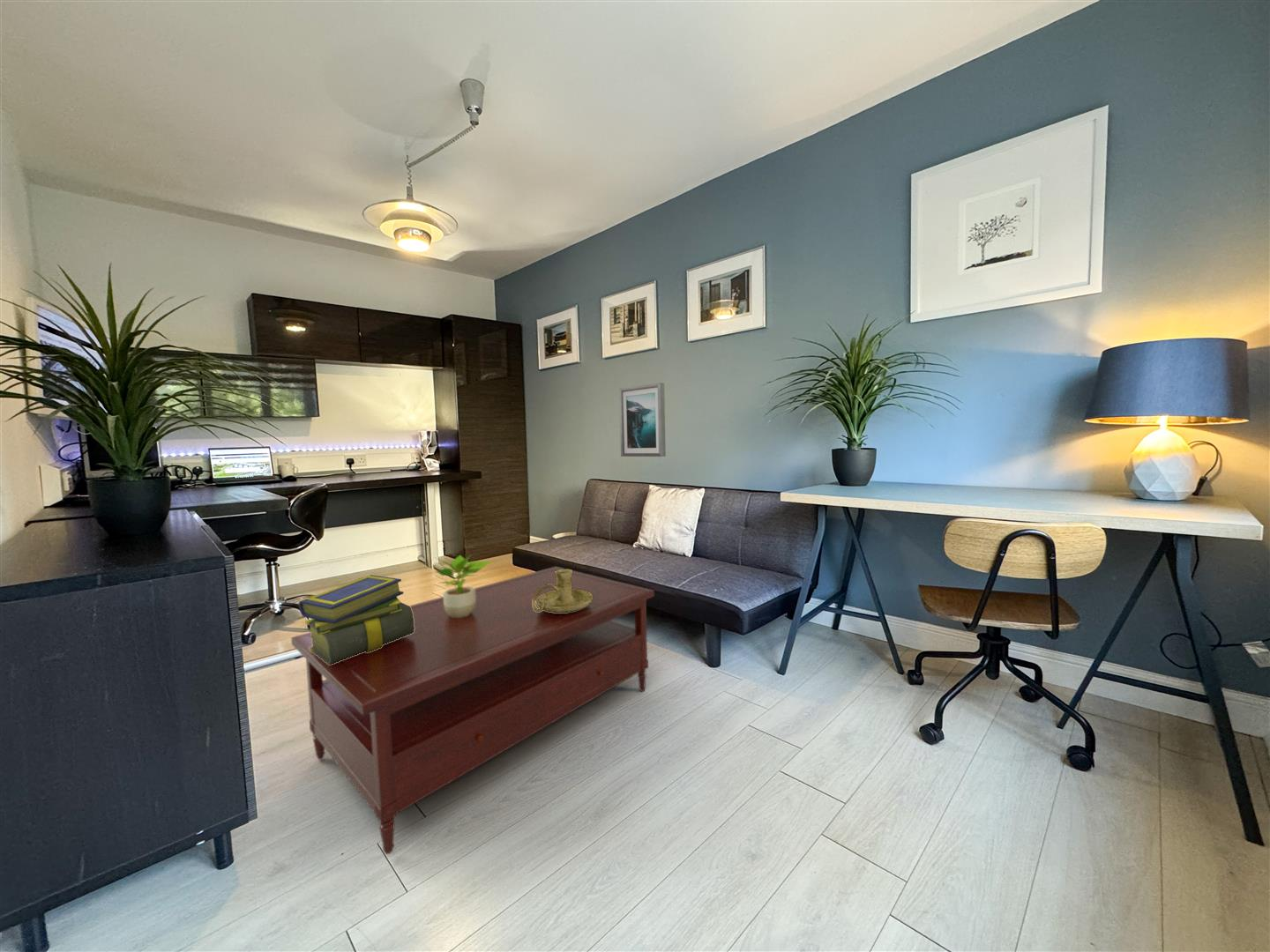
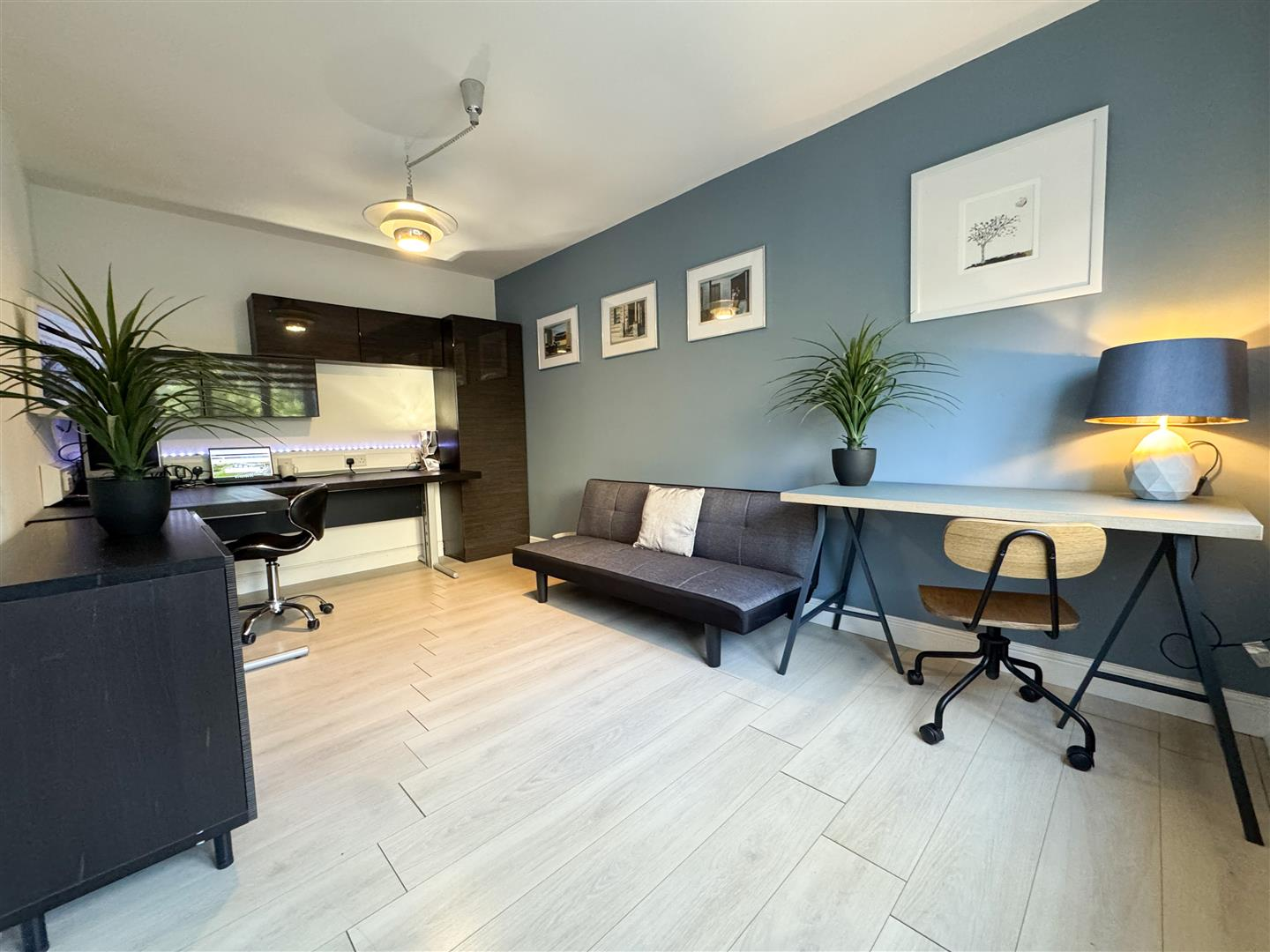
- coffee table [290,566,655,855]
- stack of books [298,574,415,665]
- wall art [618,383,667,457]
- potted plant [434,554,492,618]
- candle holder [533,569,593,613]
